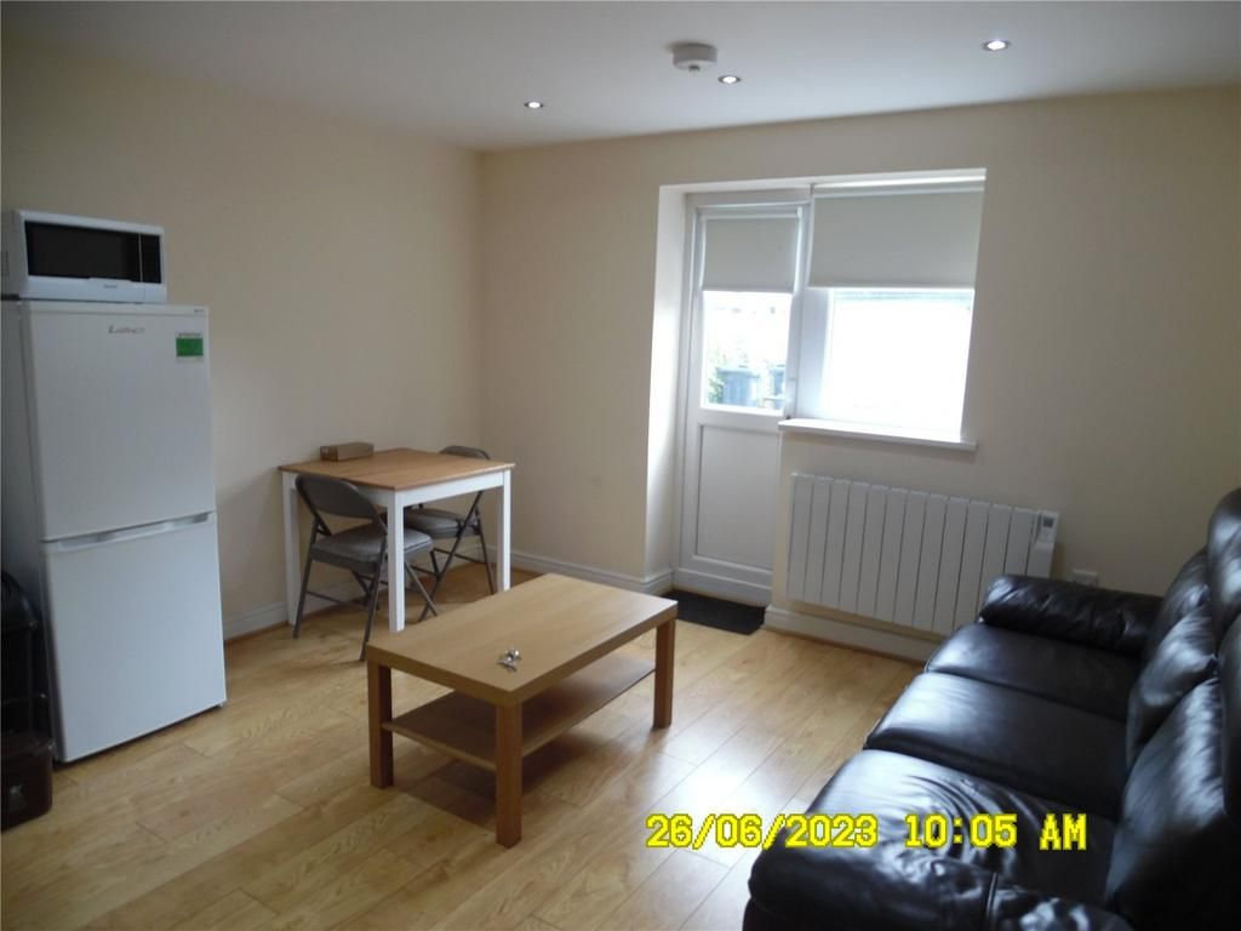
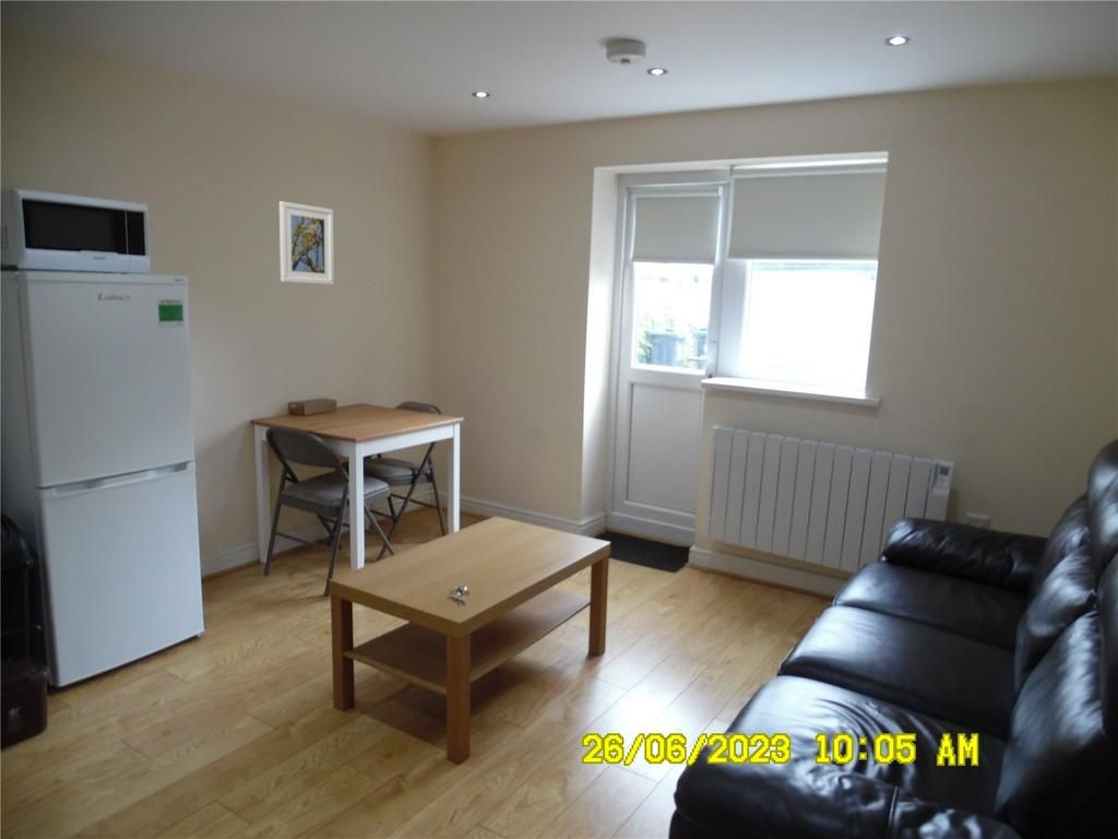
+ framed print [278,200,335,286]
